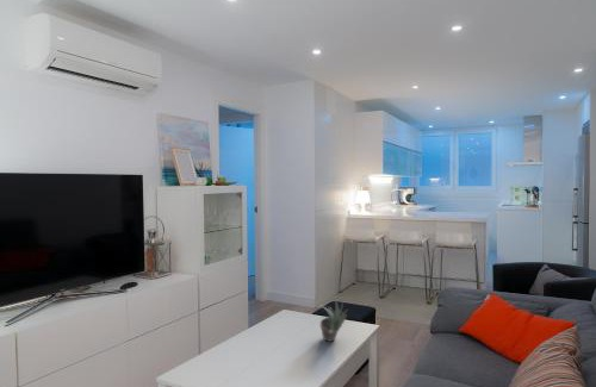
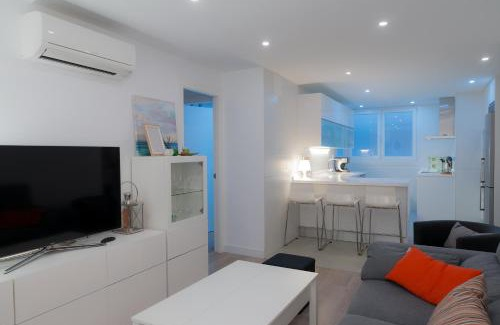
- succulent plant [317,298,348,343]
